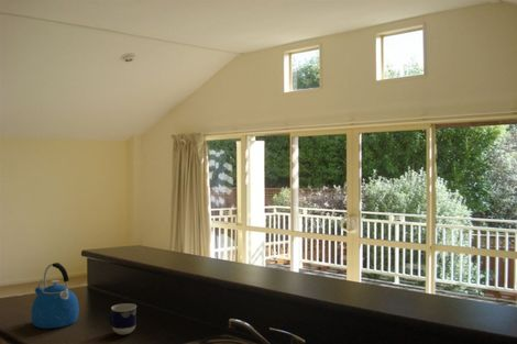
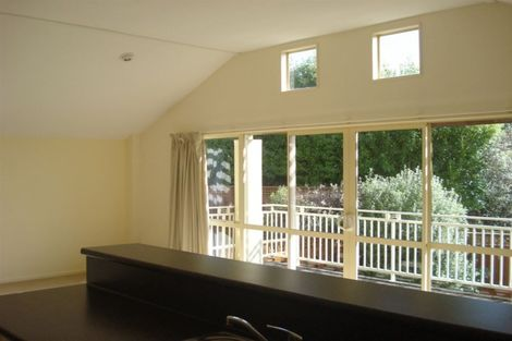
- kettle [30,262,80,330]
- cup [109,302,138,335]
